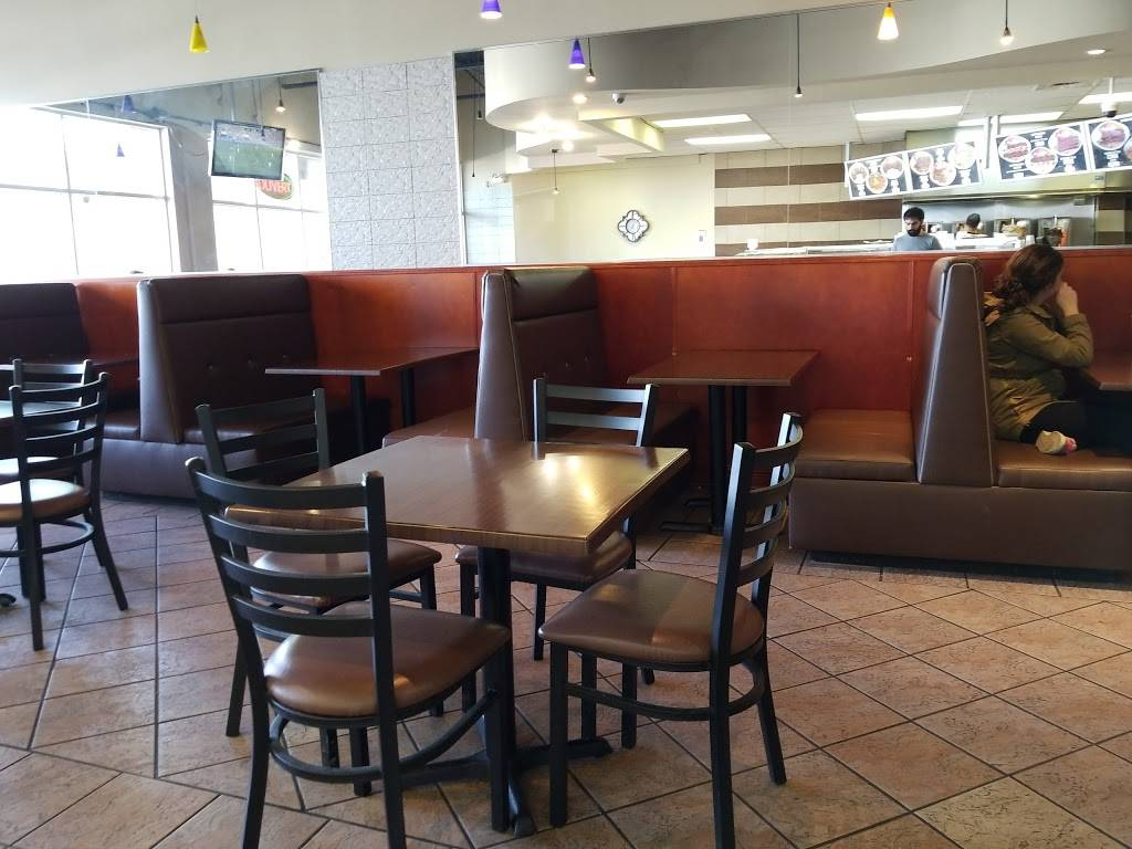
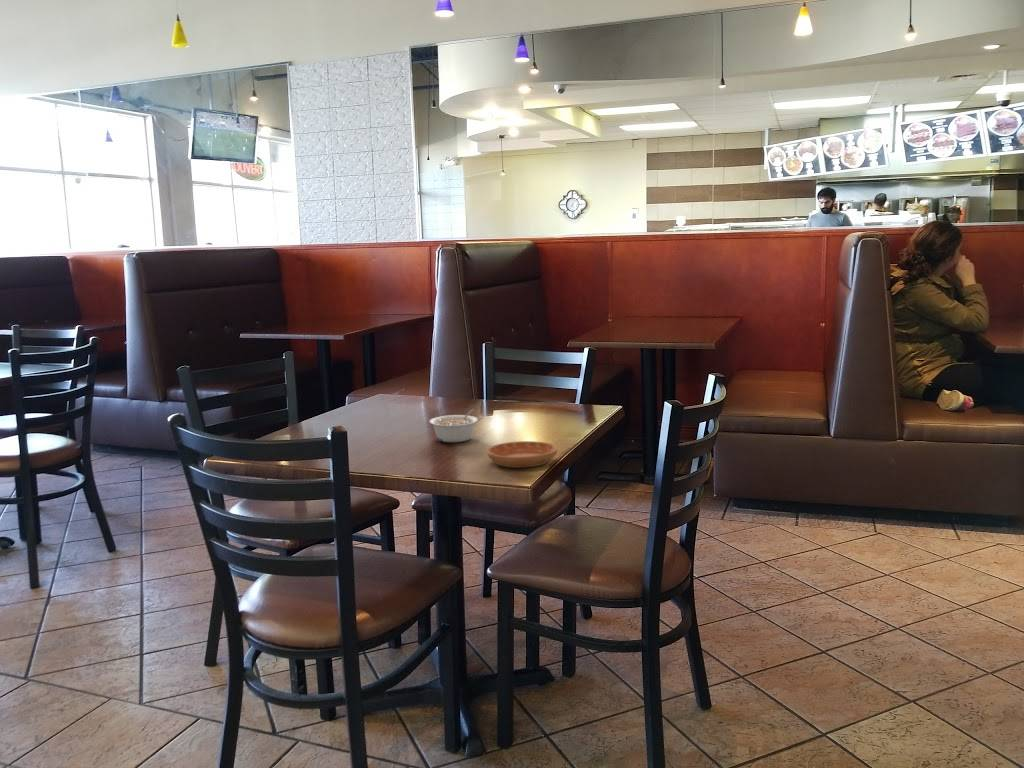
+ saucer [486,440,558,469]
+ legume [429,409,479,443]
